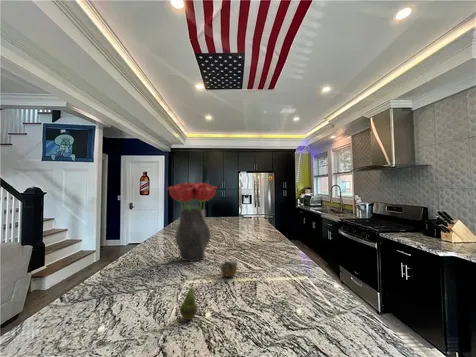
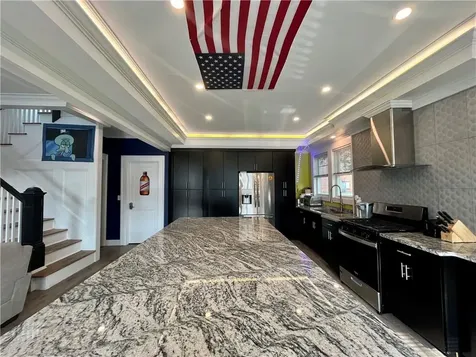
- cup [219,260,238,278]
- bouquet [166,181,219,263]
- fruit [179,276,198,321]
